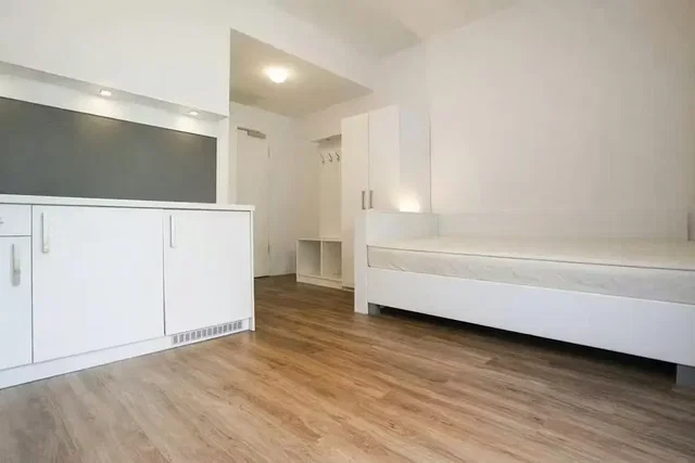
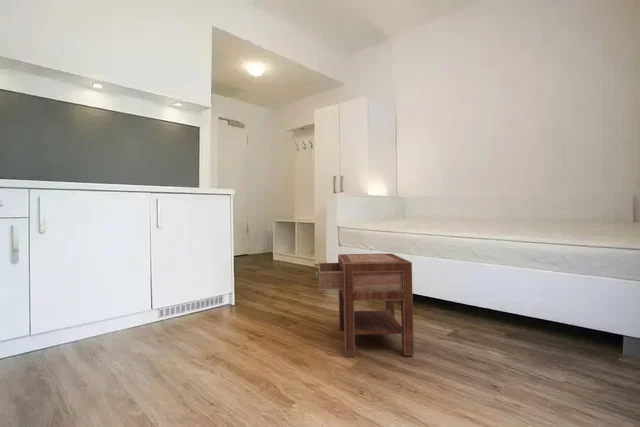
+ nightstand [315,252,415,358]
